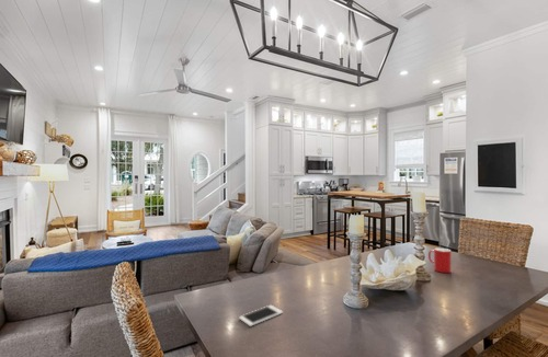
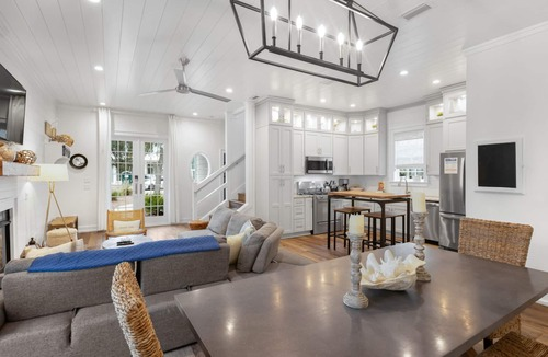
- cell phone [238,304,284,327]
- cup [427,246,453,274]
